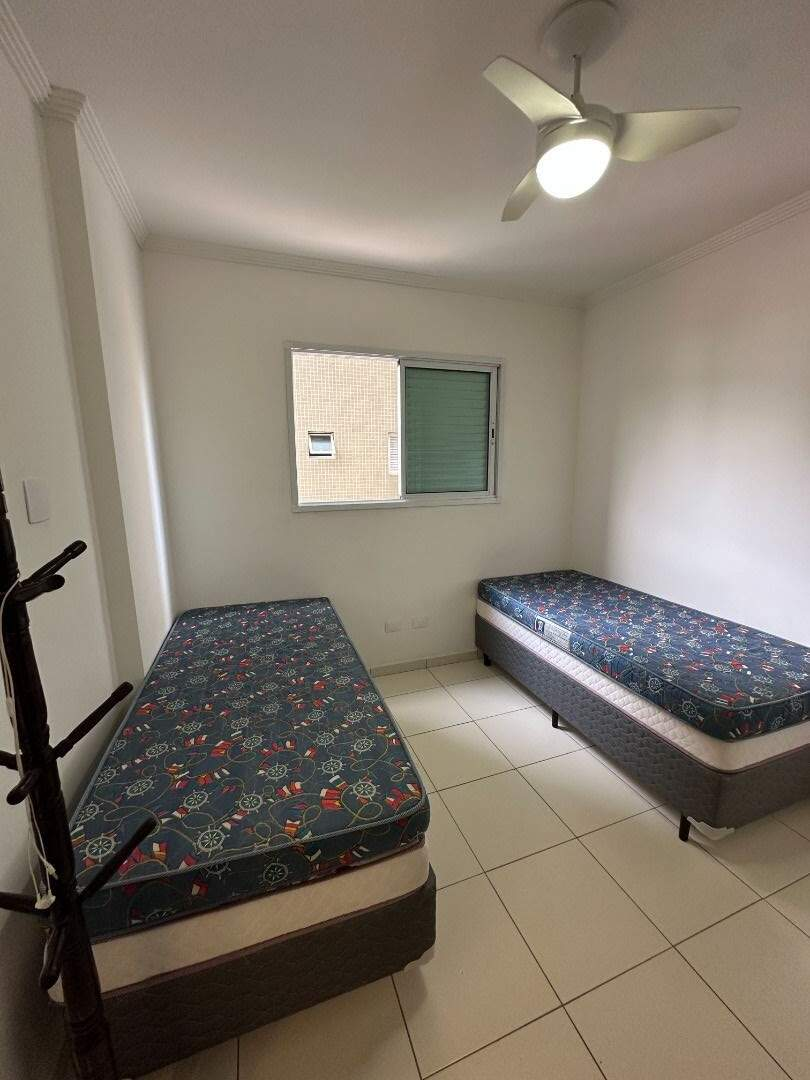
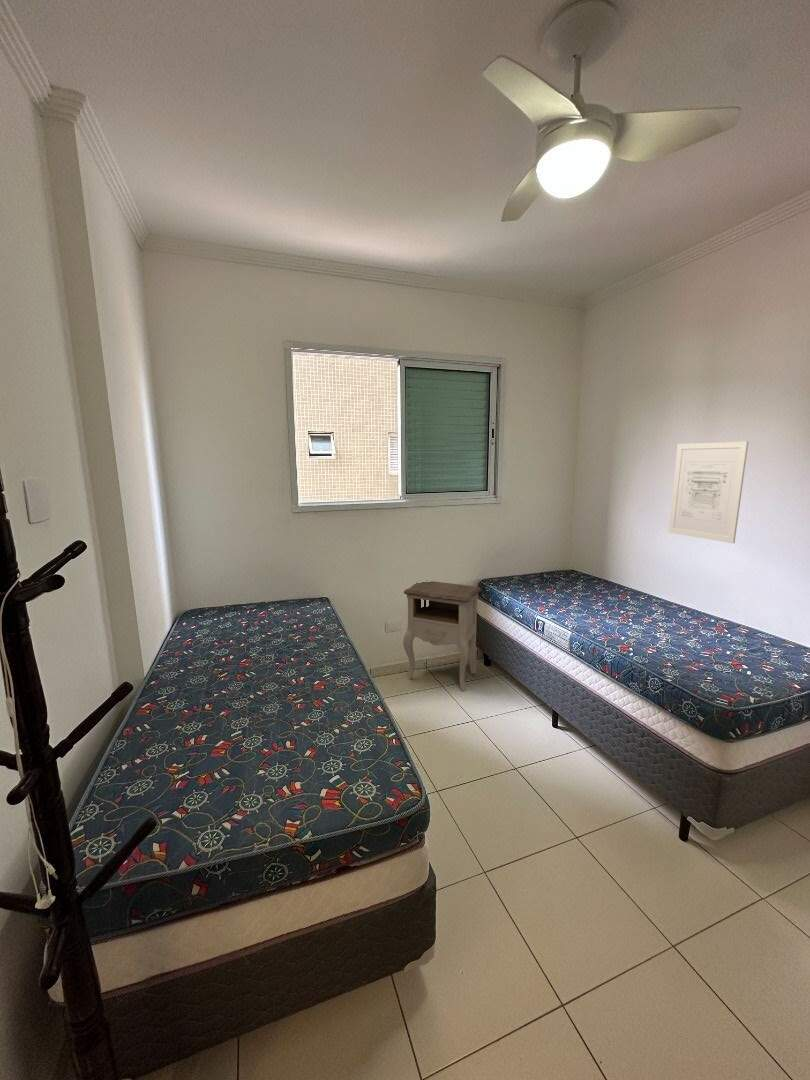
+ wall art [667,441,749,544]
+ nightstand [402,580,482,693]
